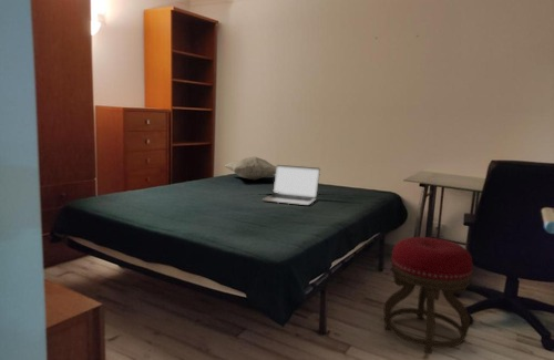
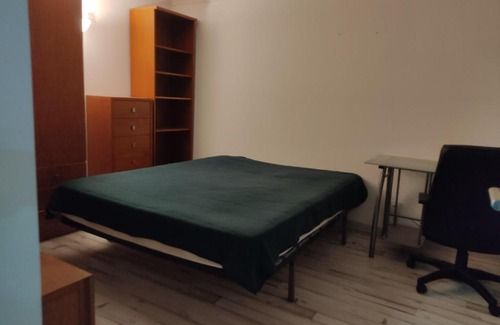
- laptop [260,164,321,206]
- stool [382,236,474,354]
- decorative pillow [223,156,276,182]
